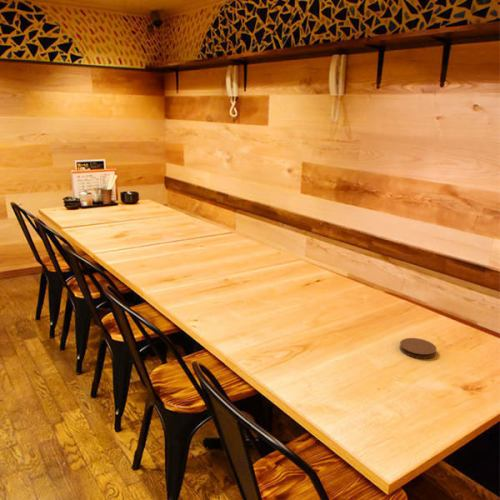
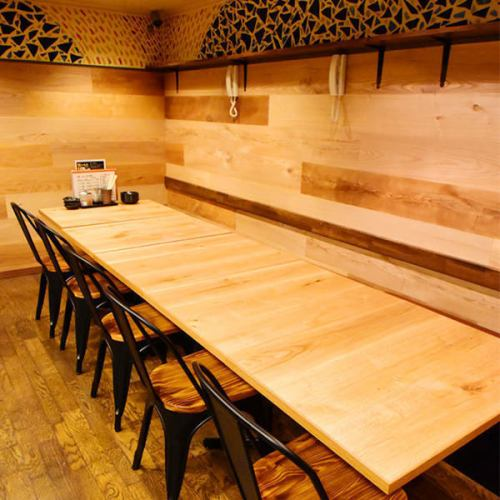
- coaster [399,337,437,359]
